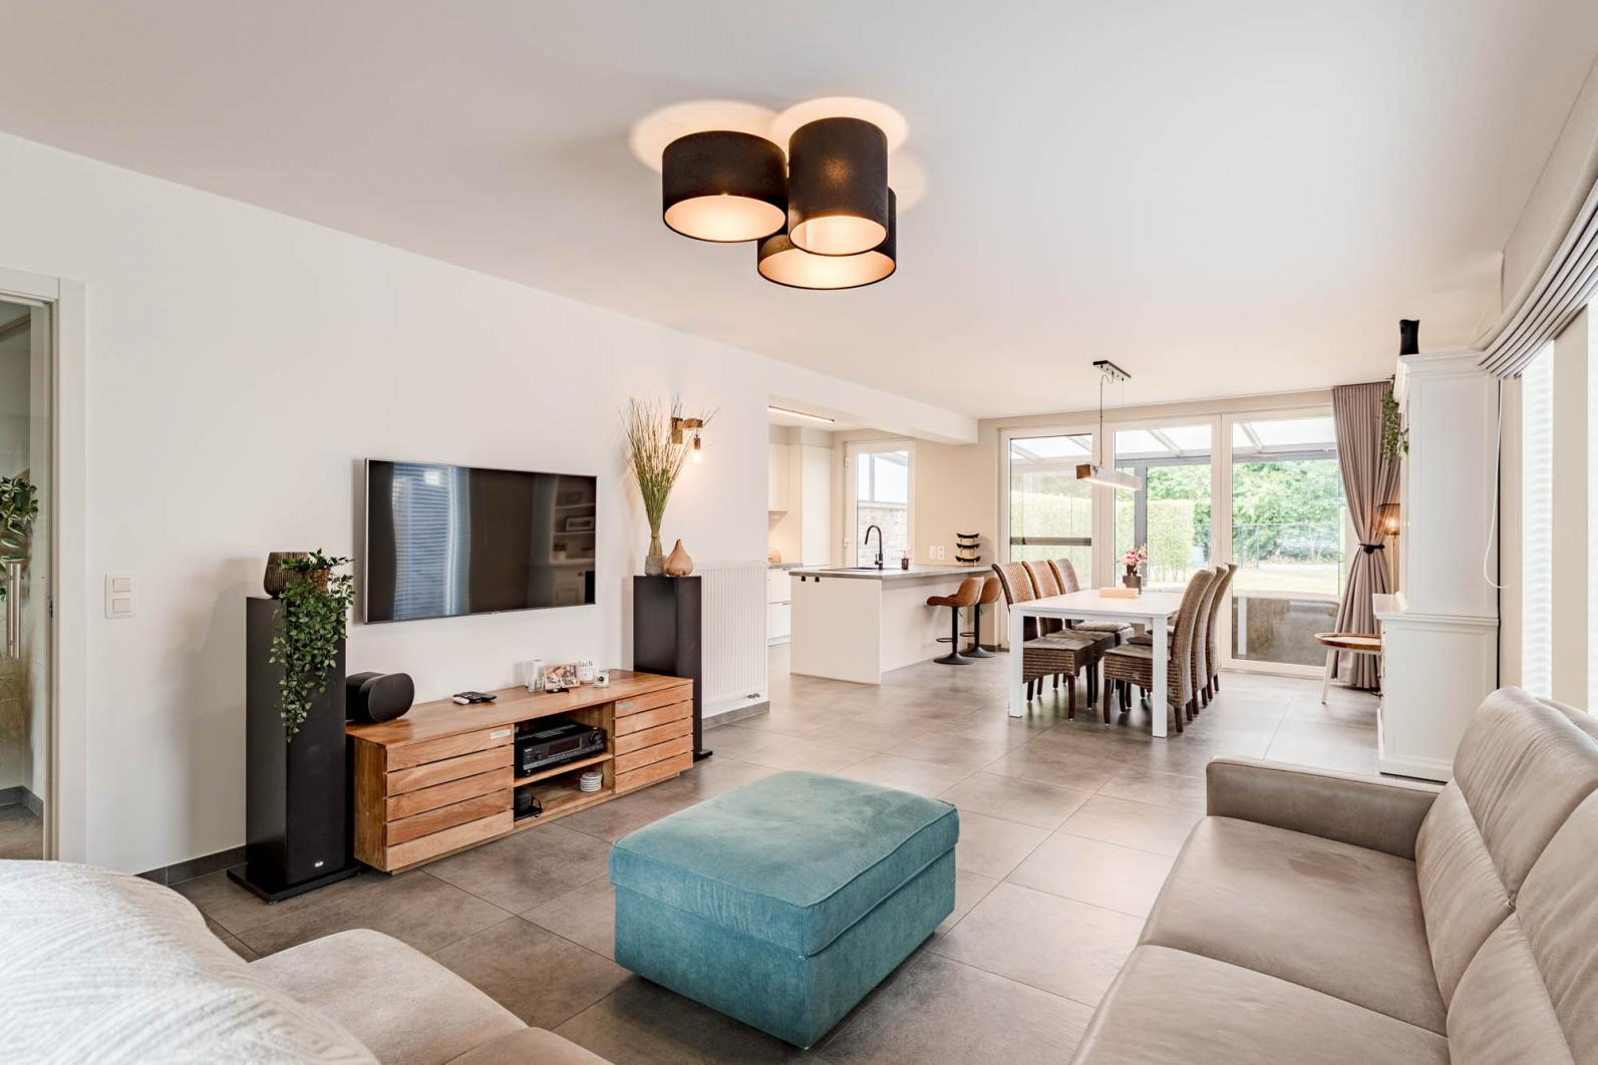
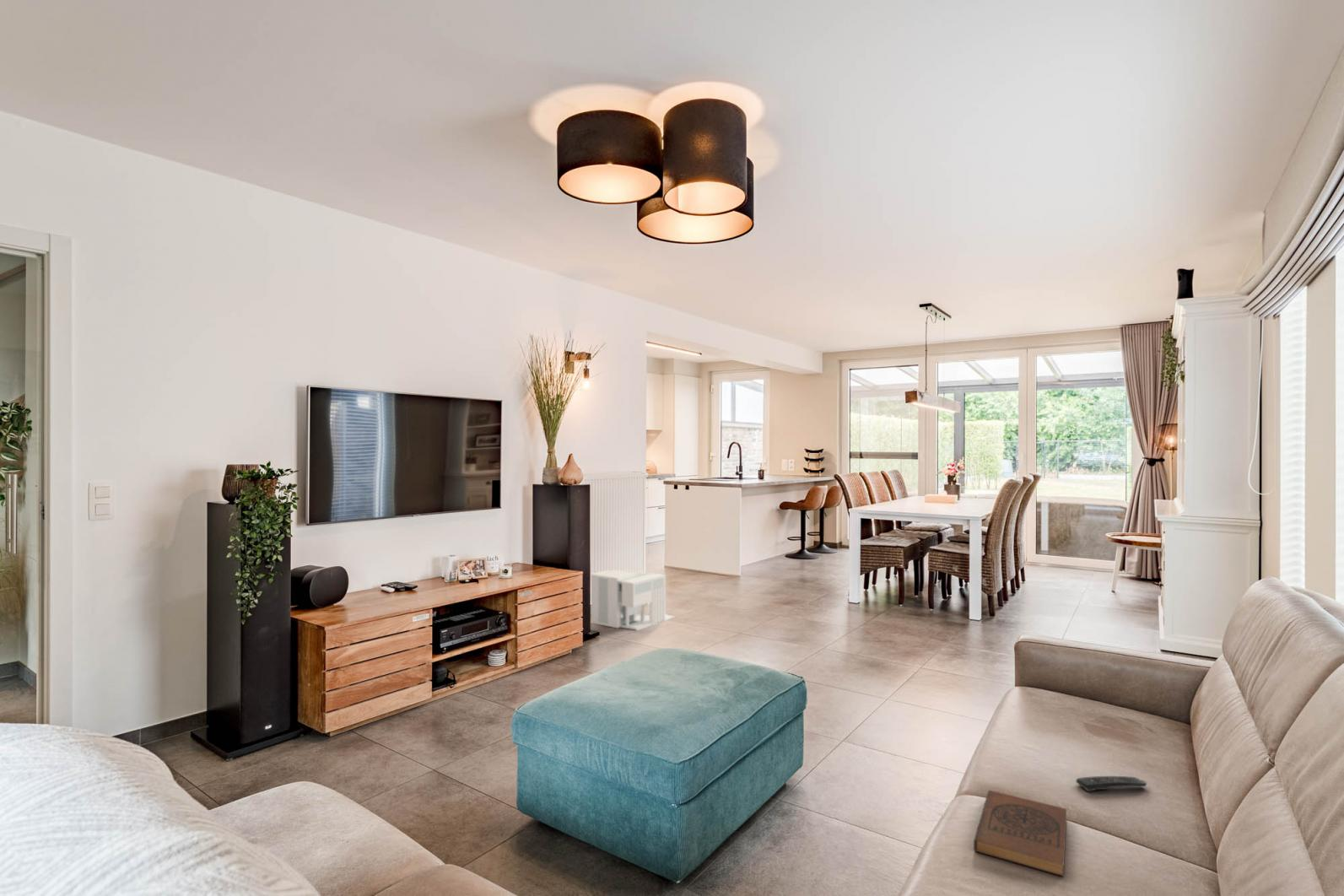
+ remote control [1075,775,1148,792]
+ architectural model [591,569,676,631]
+ book [973,790,1067,877]
